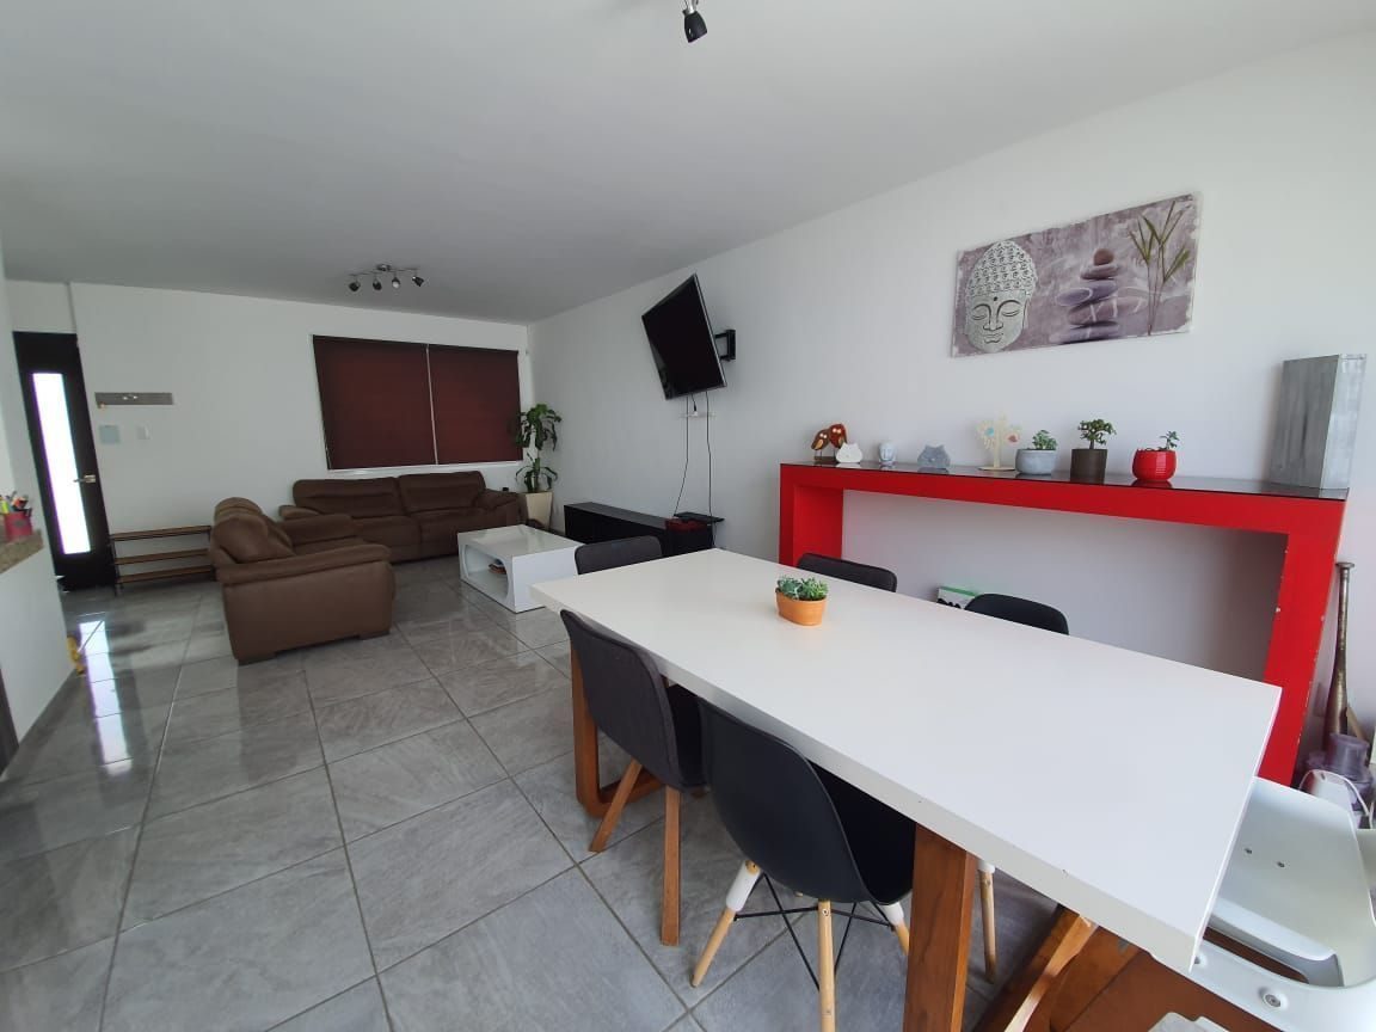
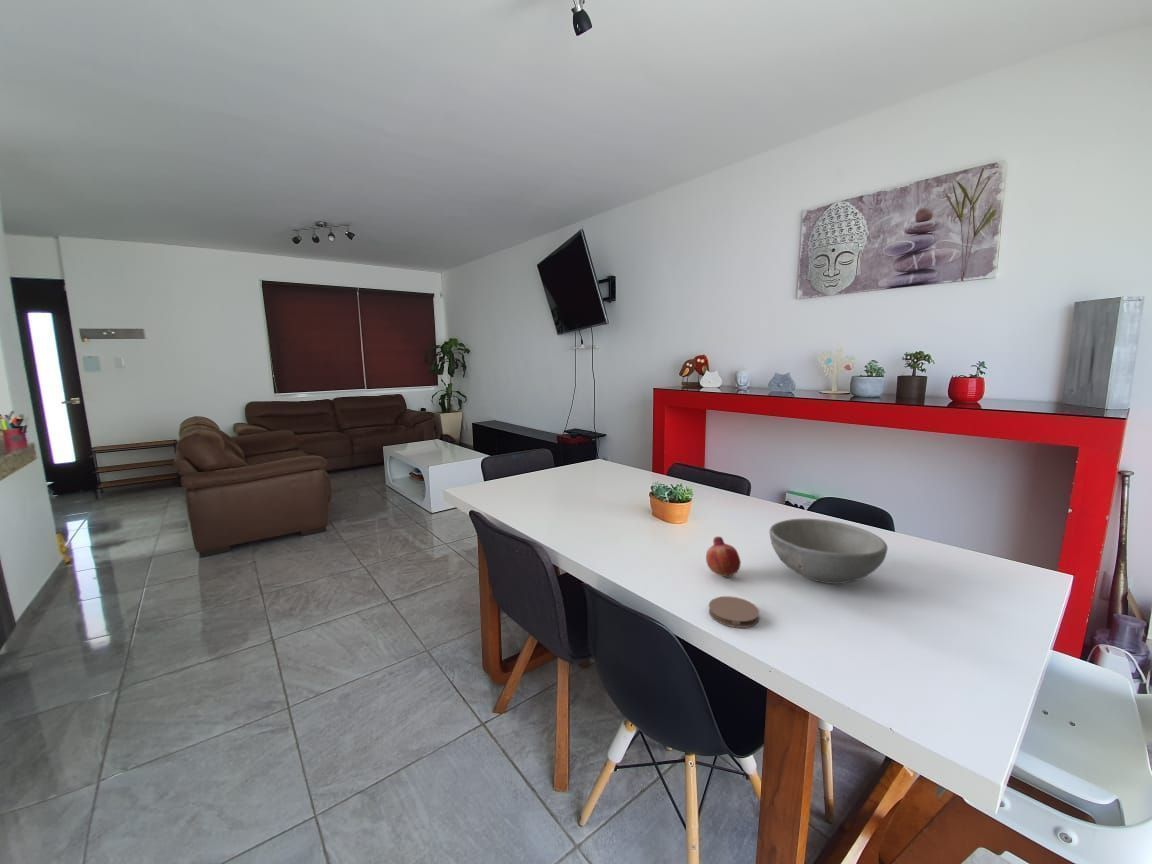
+ coaster [708,595,760,629]
+ fruit [705,535,742,579]
+ bowl [768,518,888,585]
